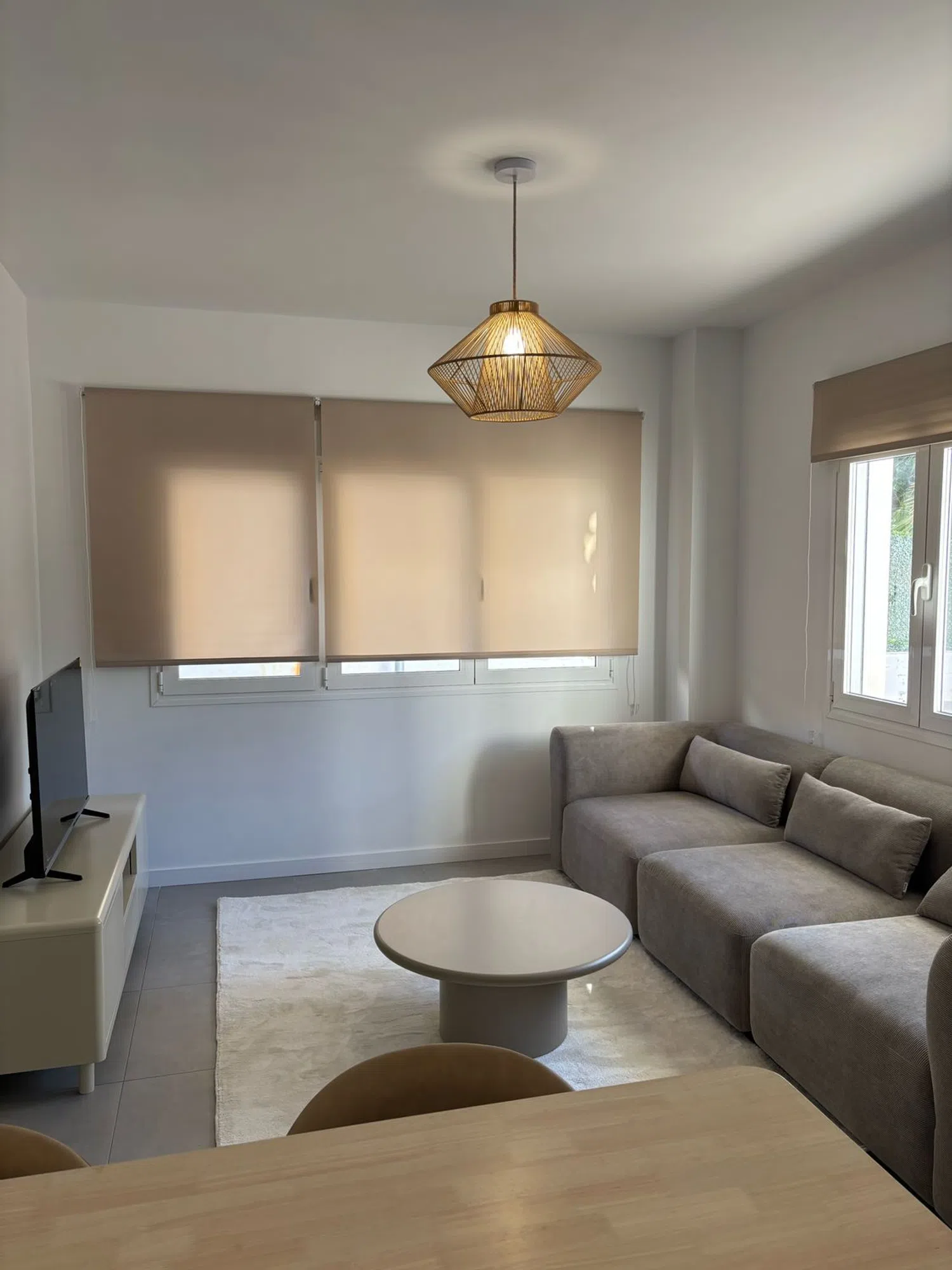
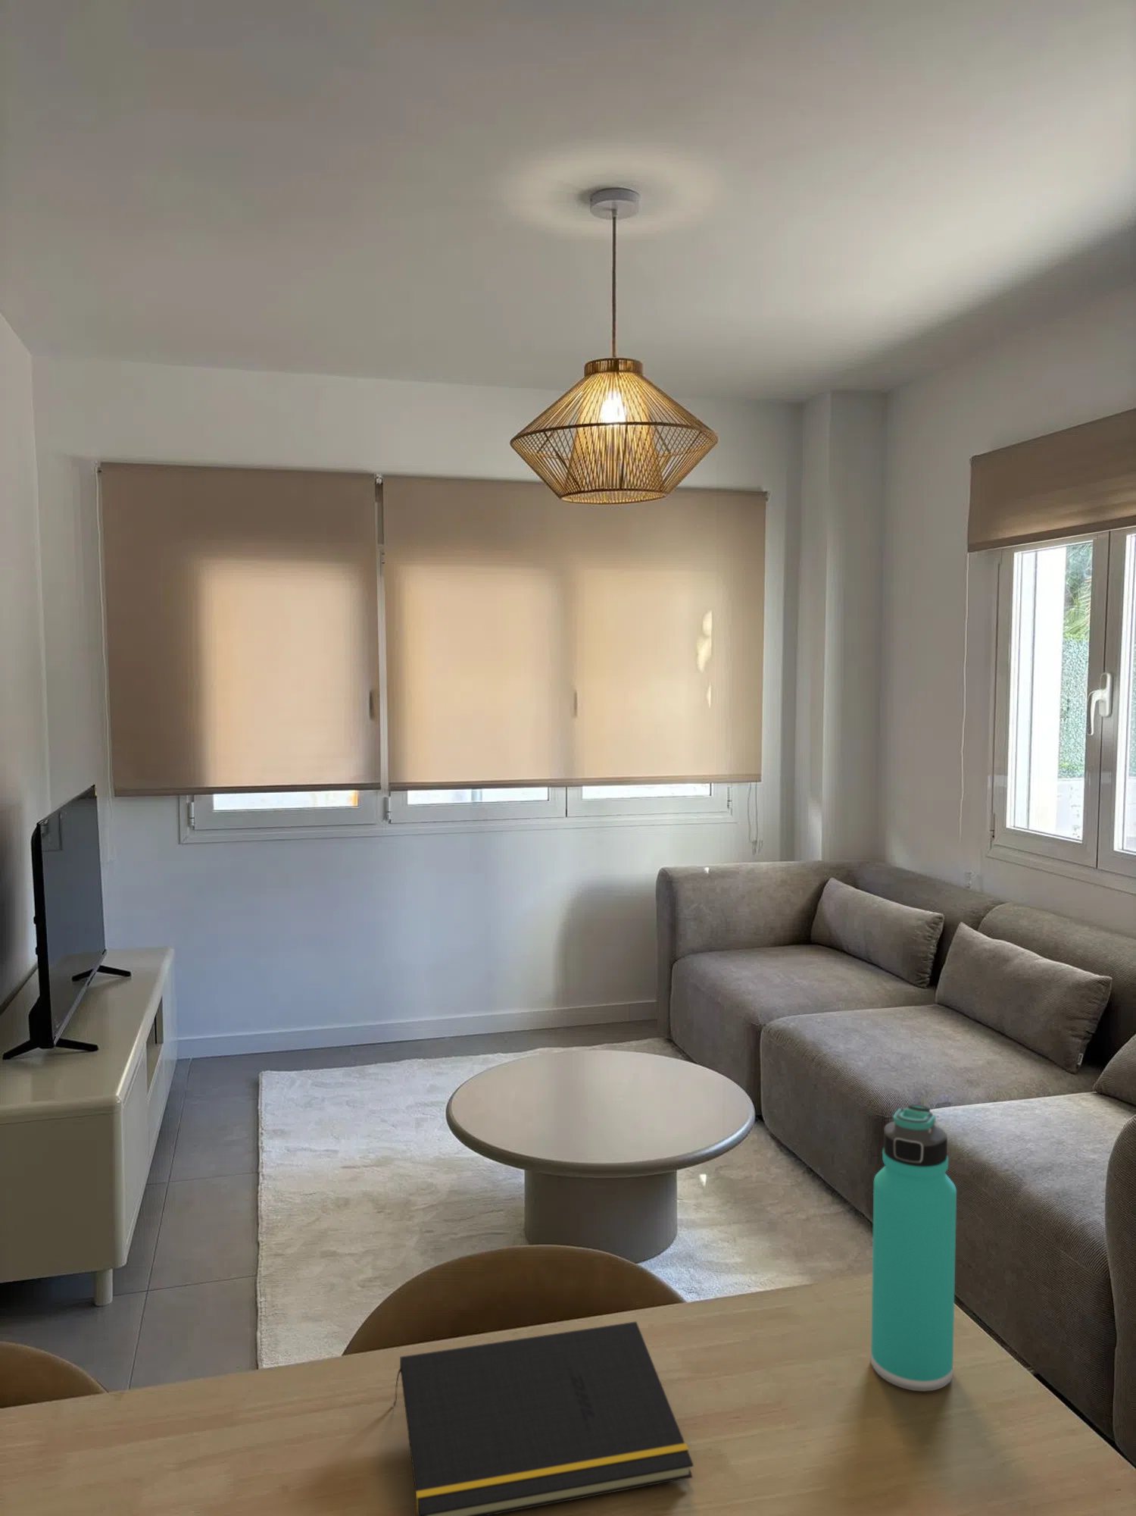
+ notepad [393,1320,694,1516]
+ thermos bottle [870,1103,957,1392]
